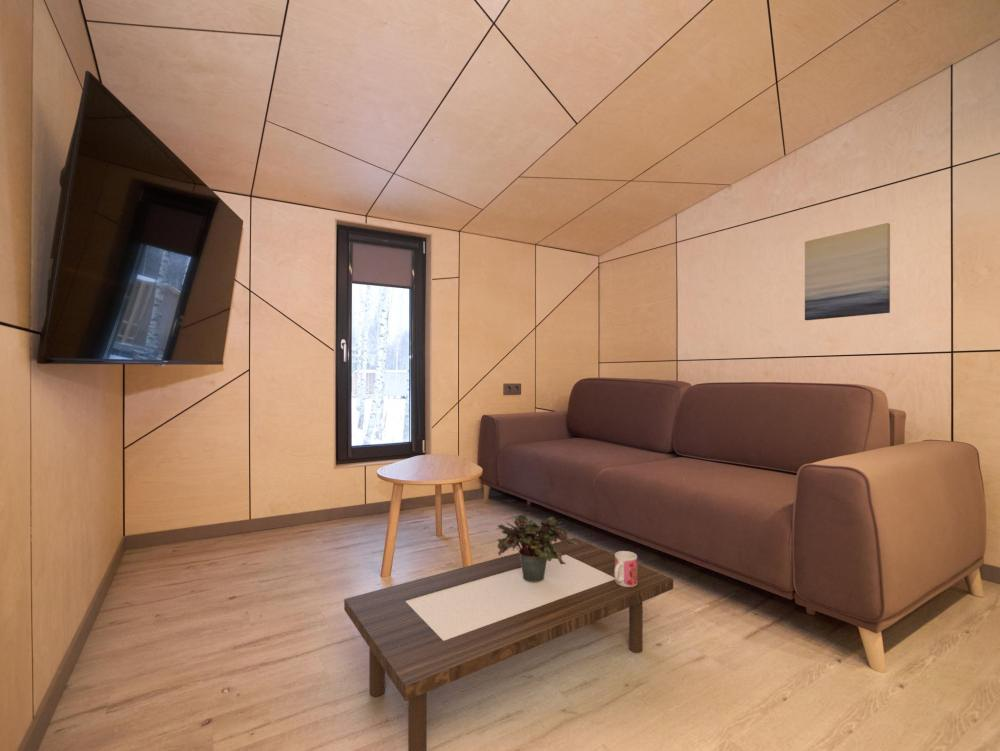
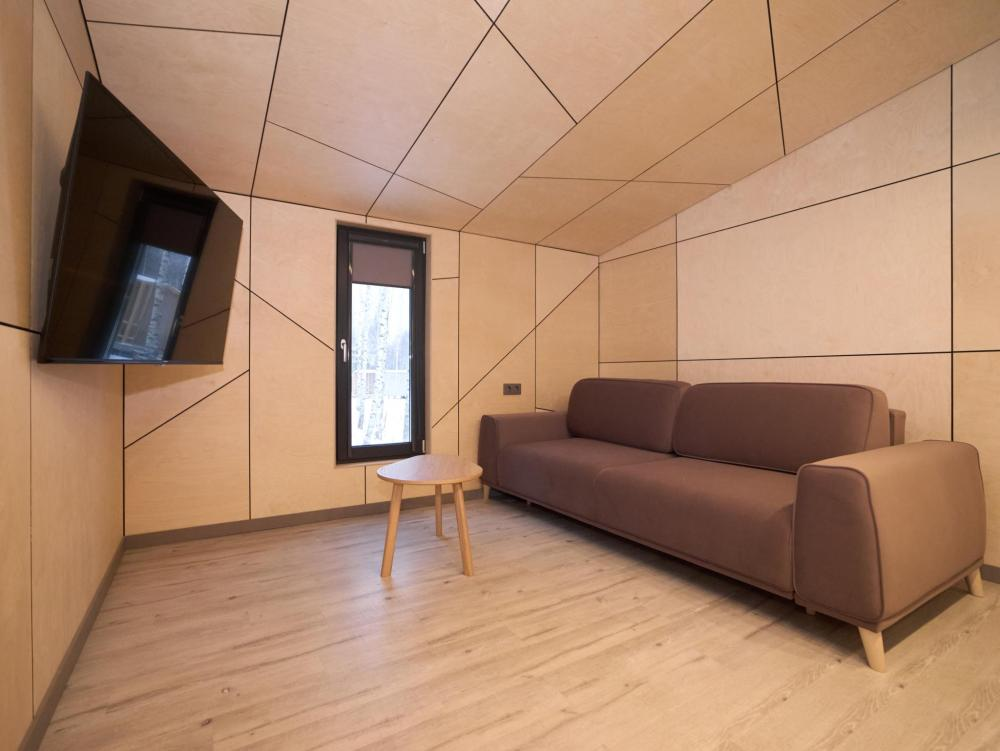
- wall art [804,222,891,321]
- coffee table [343,537,674,751]
- potted plant [496,514,578,582]
- mug [614,550,638,587]
